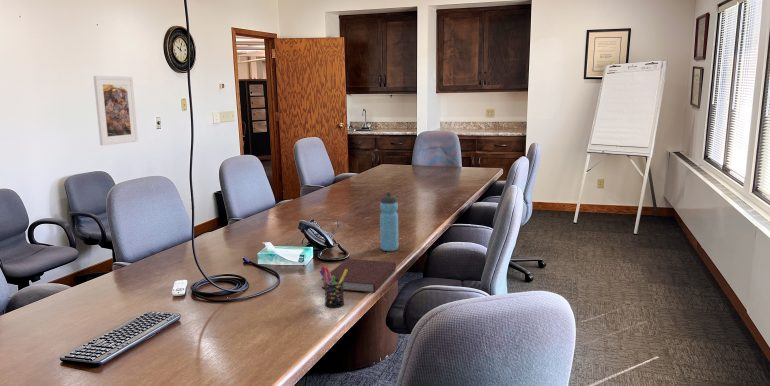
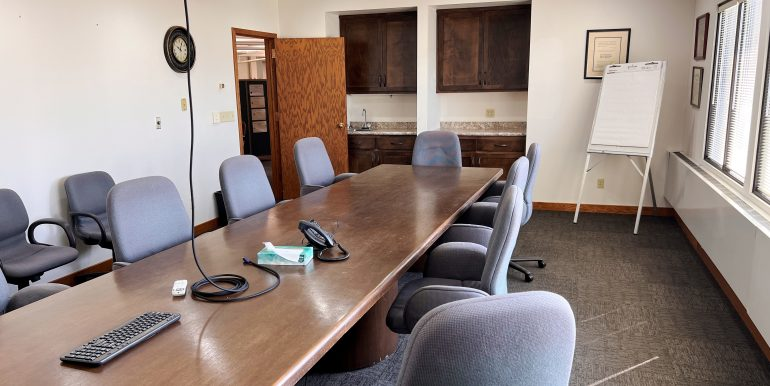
- water bottle [379,191,399,252]
- notebook [321,258,397,294]
- pen holder [319,265,347,308]
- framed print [93,75,139,146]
